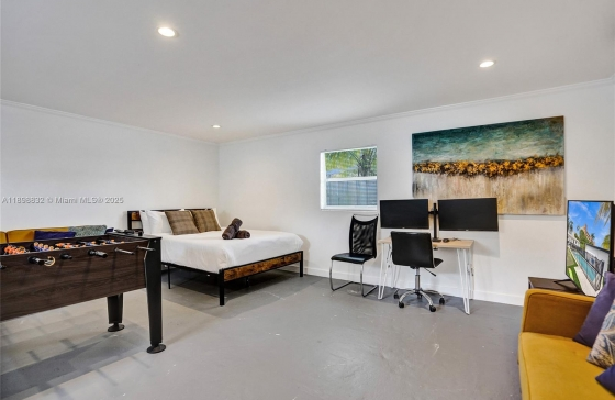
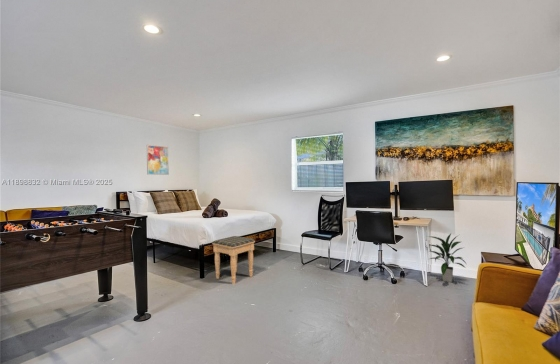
+ footstool [211,235,256,285]
+ indoor plant [426,233,467,283]
+ wall art [146,144,170,176]
